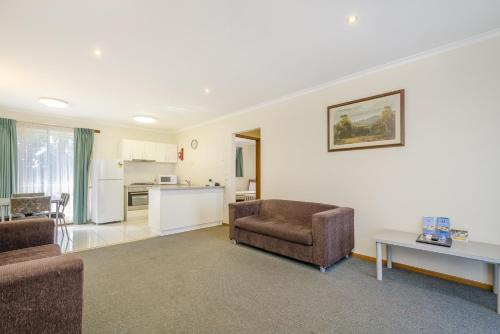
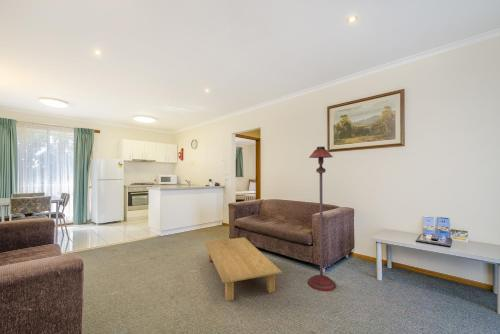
+ floor lamp [307,146,336,292]
+ coffee table [203,236,283,302]
